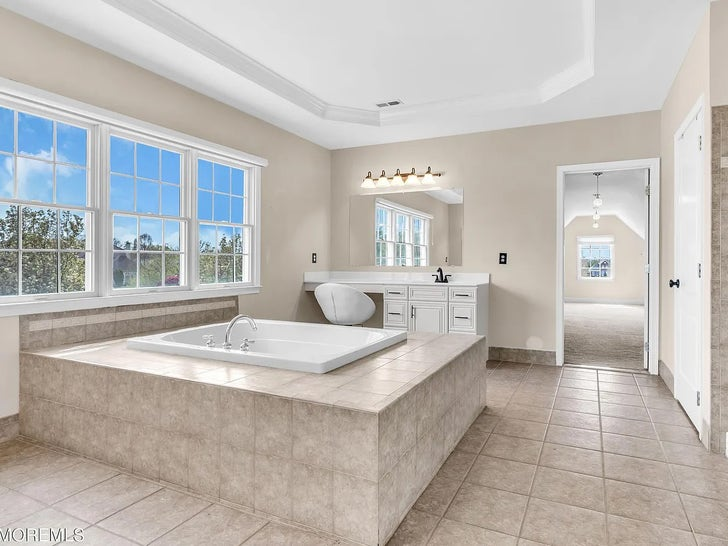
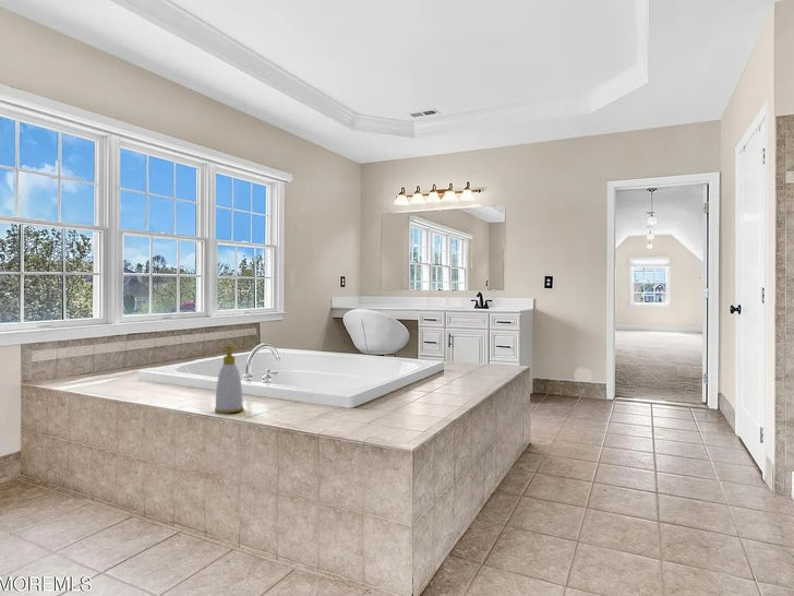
+ soap bottle [214,344,245,415]
